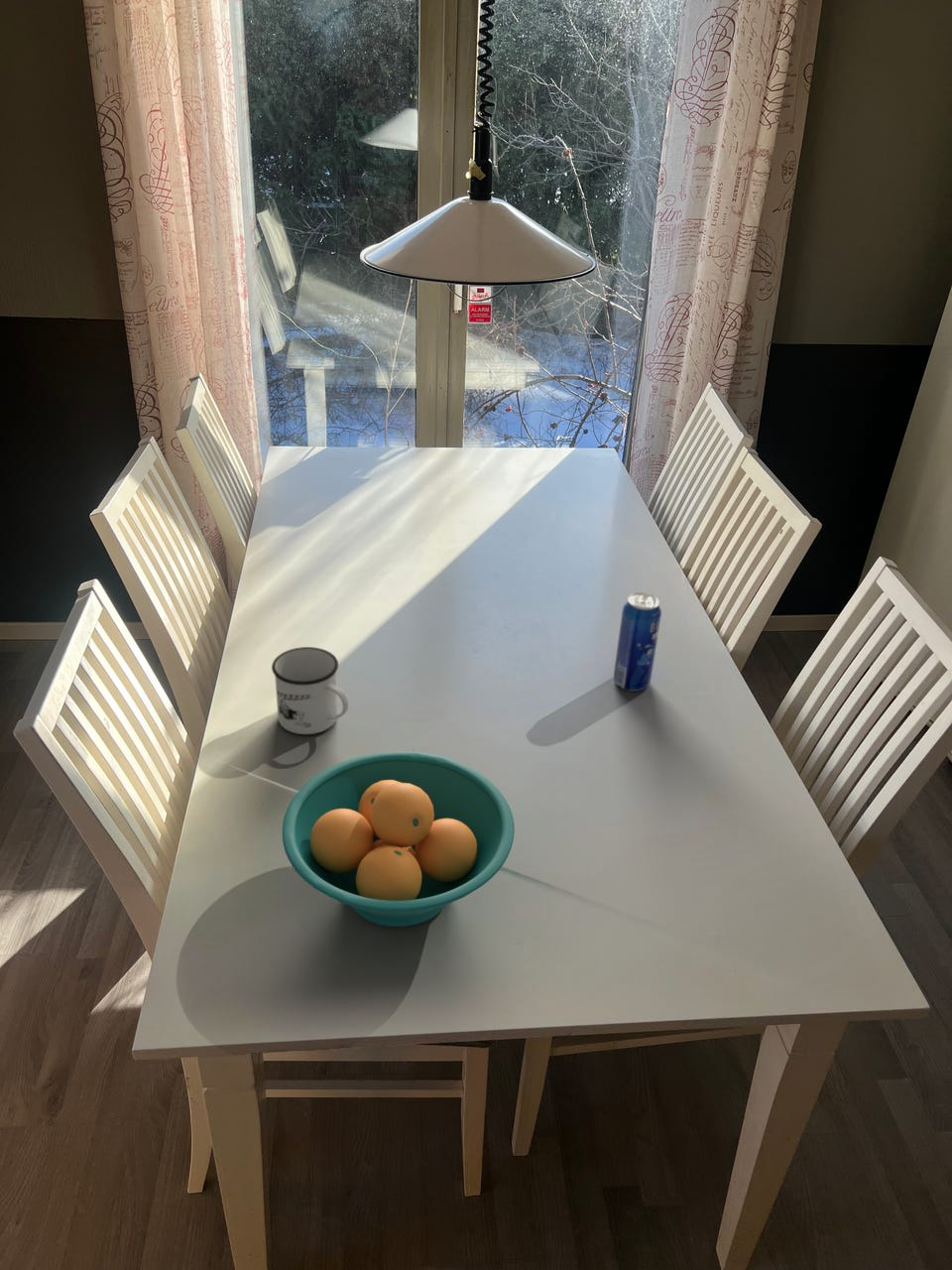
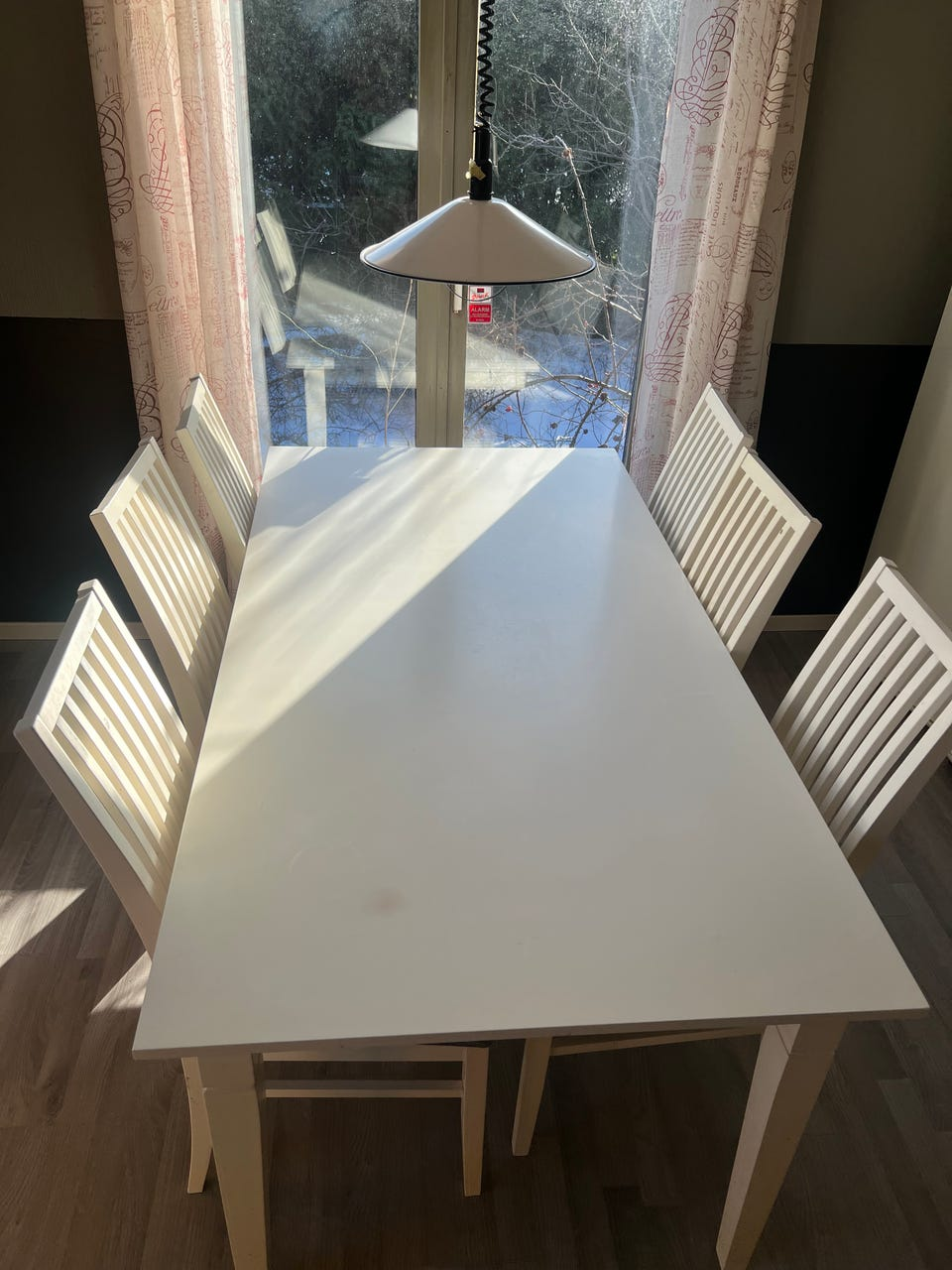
- beverage can [612,591,662,693]
- mug [271,646,349,735]
- fruit bowl [282,750,516,928]
